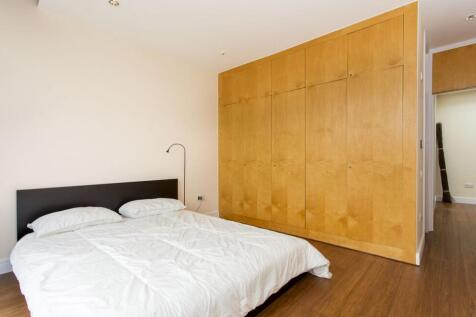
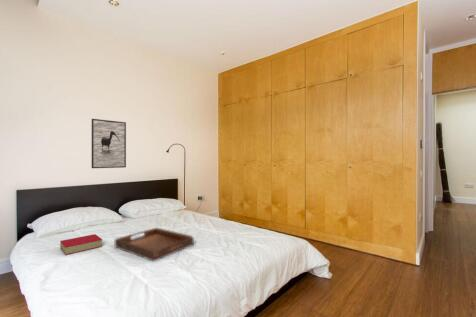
+ serving tray [114,227,195,262]
+ book [59,233,103,256]
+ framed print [91,118,127,169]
